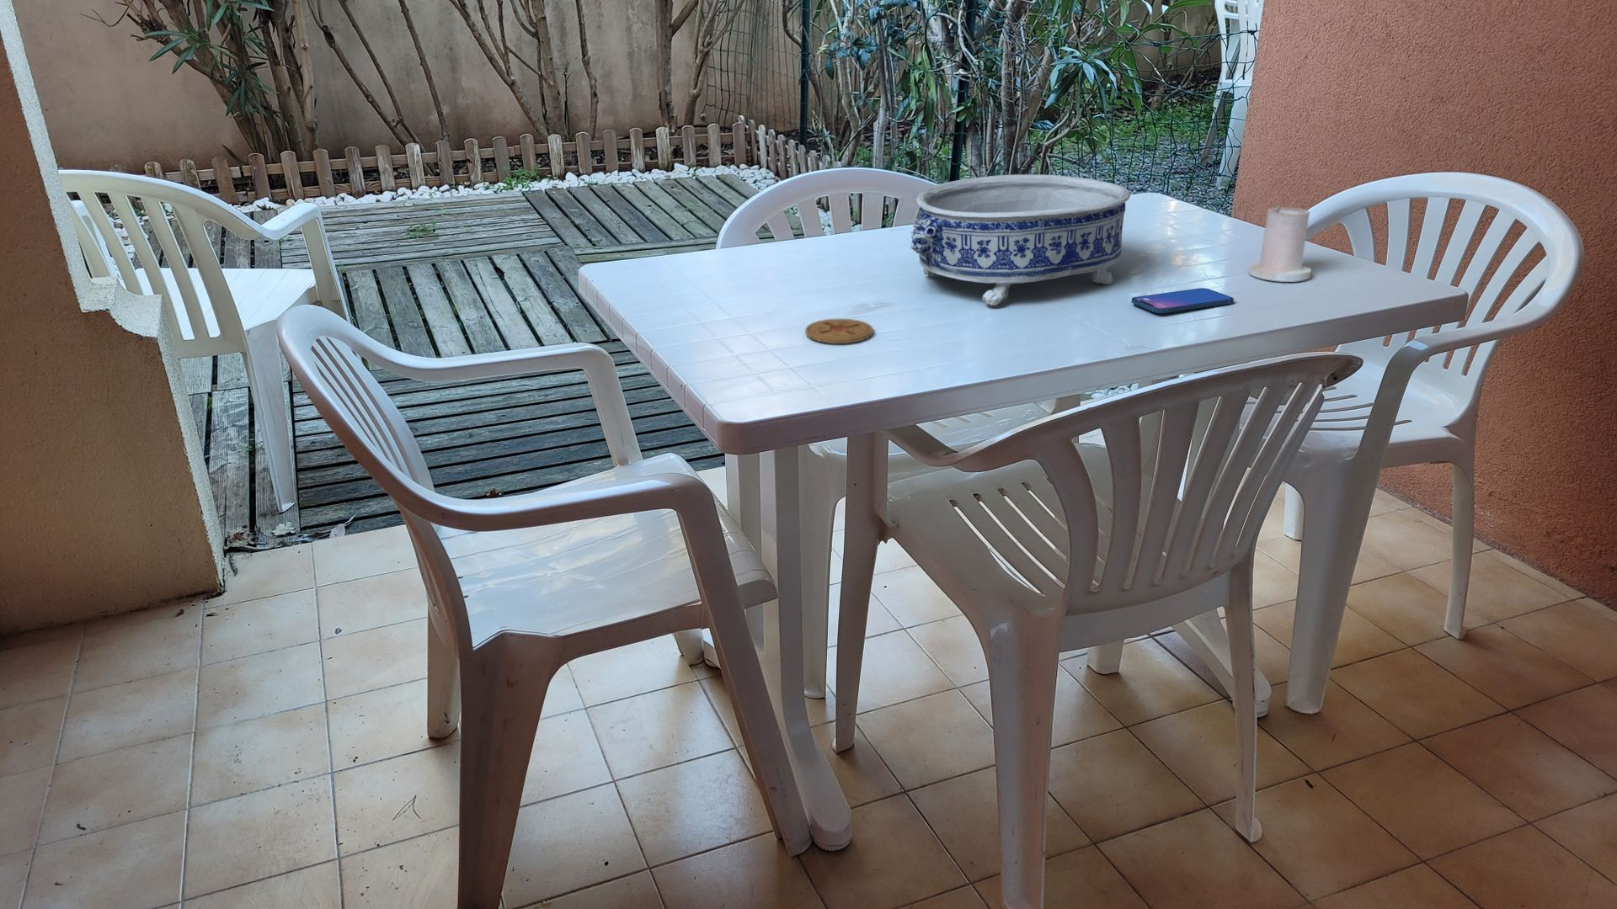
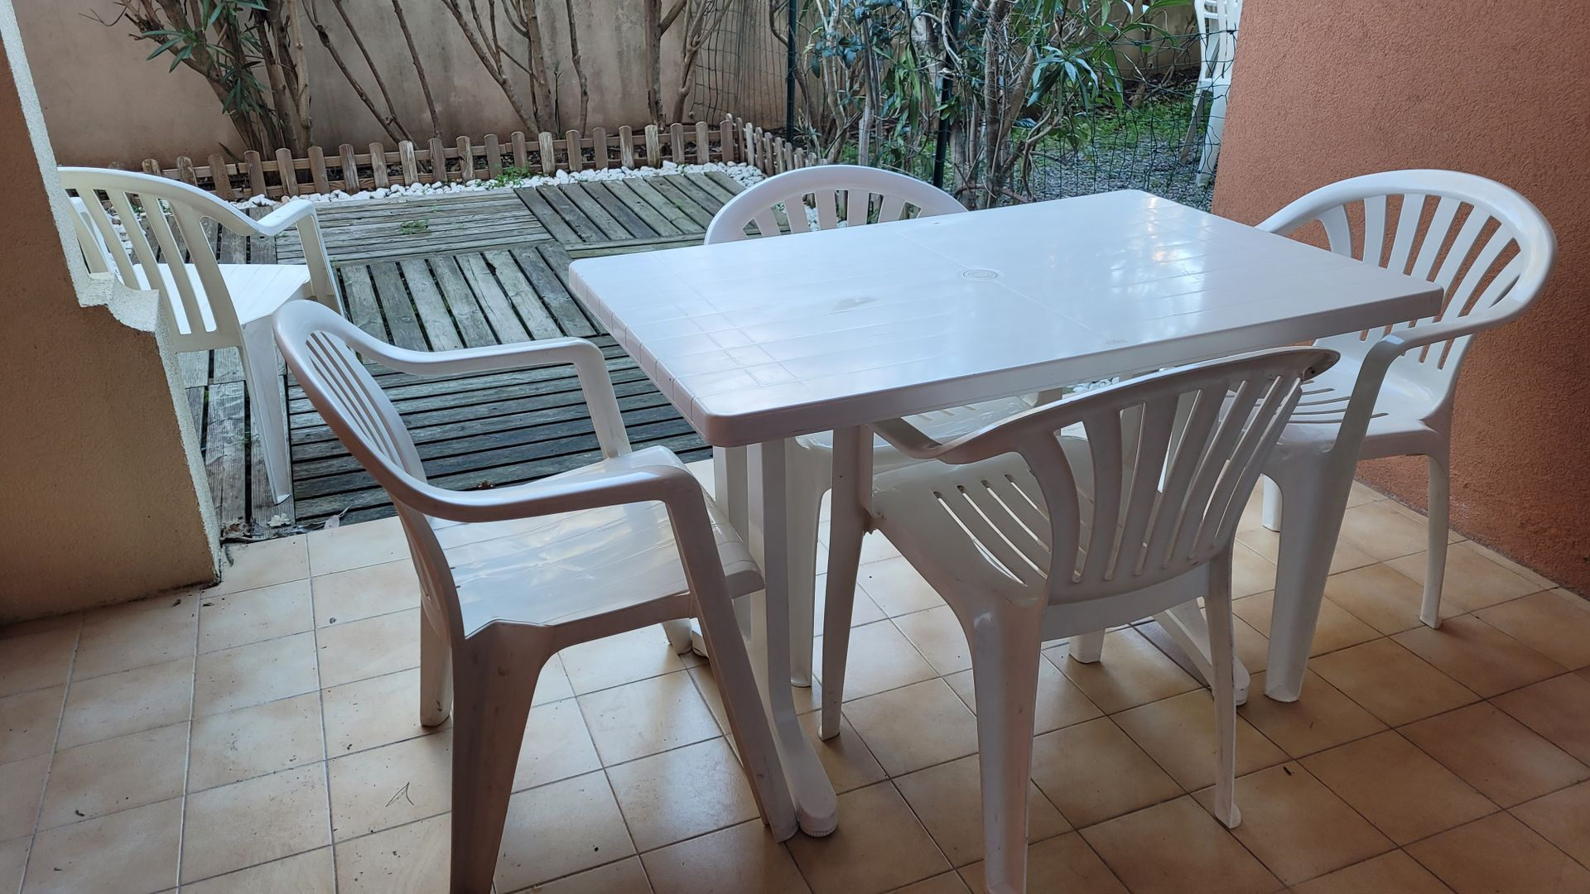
- decorative bowl [910,173,1131,306]
- coaster [804,319,874,344]
- smartphone [1131,287,1235,314]
- candle [1247,201,1312,283]
